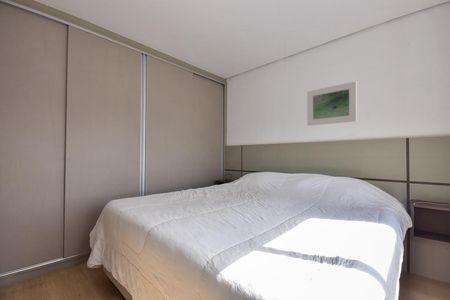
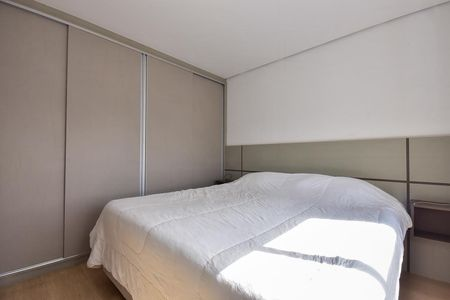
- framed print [306,80,358,127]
